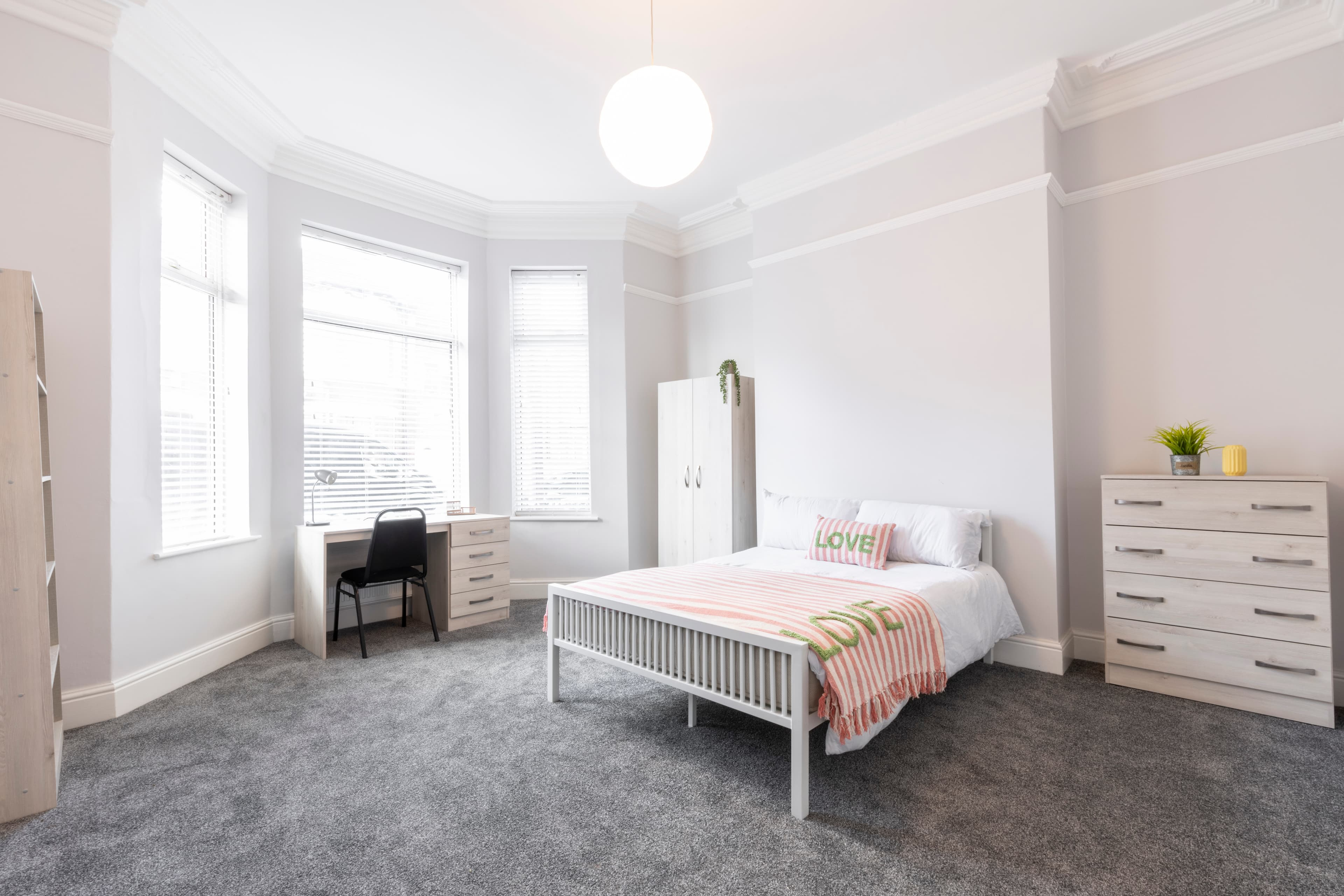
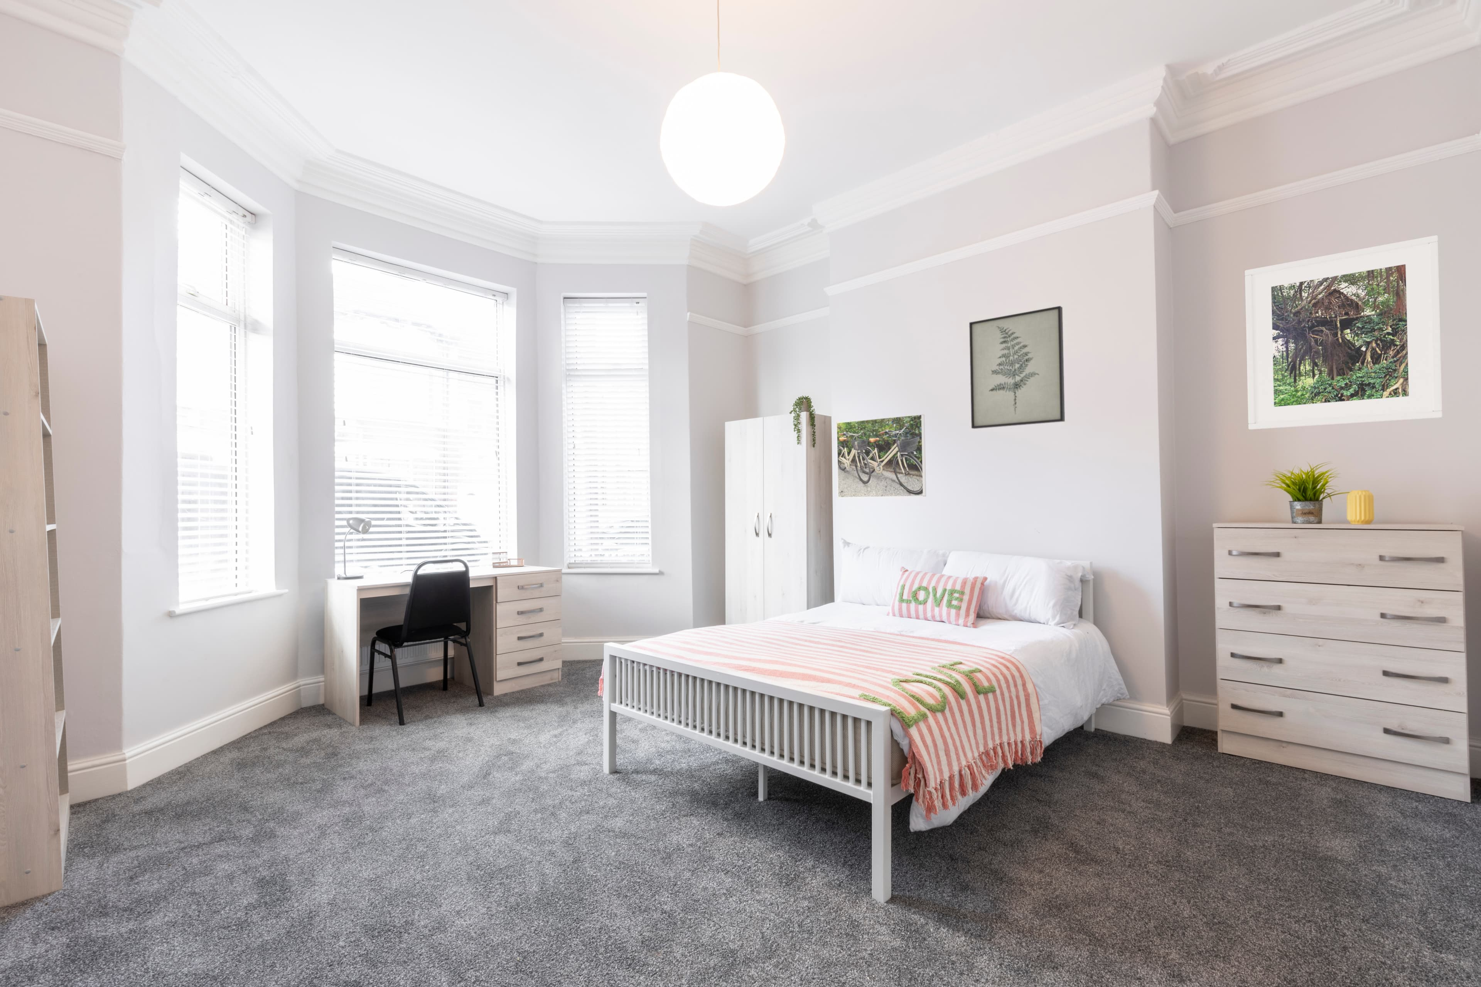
+ wall art [969,305,1066,430]
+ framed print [1244,235,1442,430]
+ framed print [835,414,927,498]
